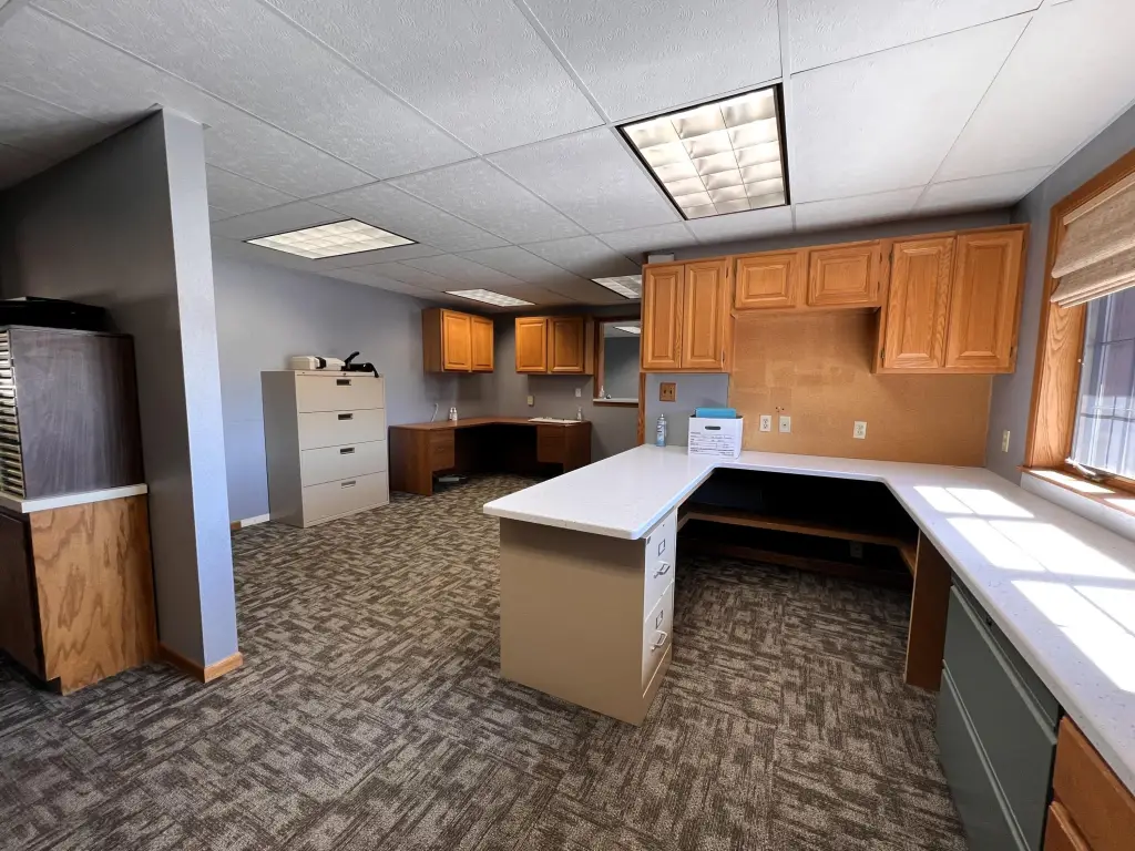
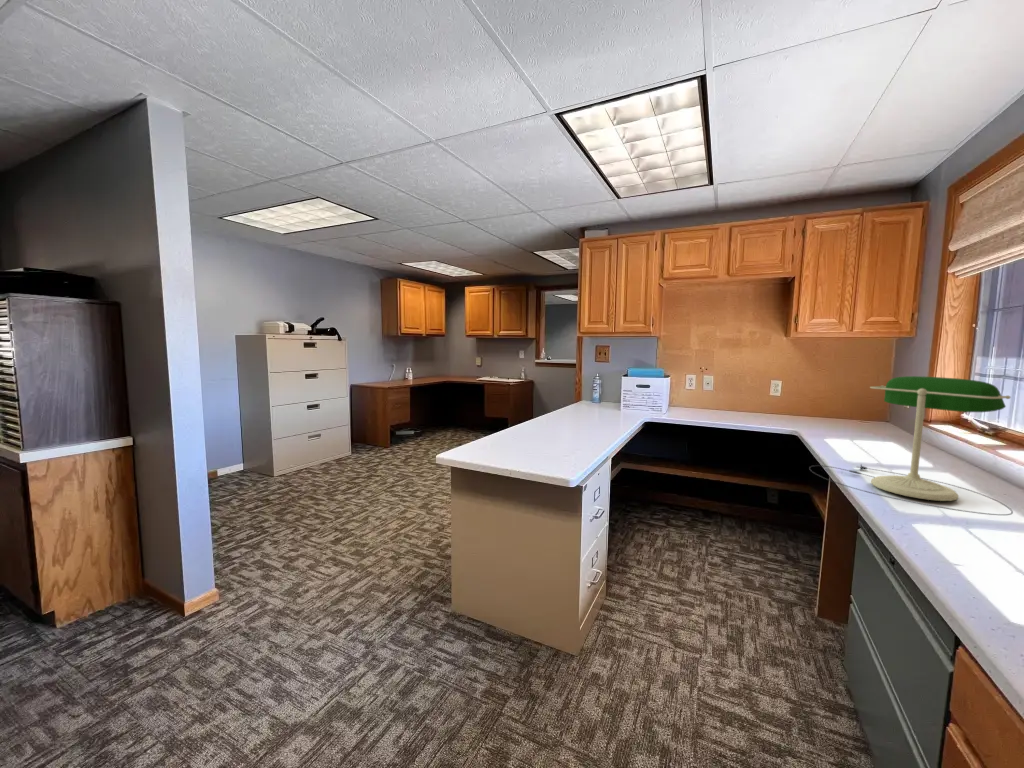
+ desk lamp [808,375,1014,516]
